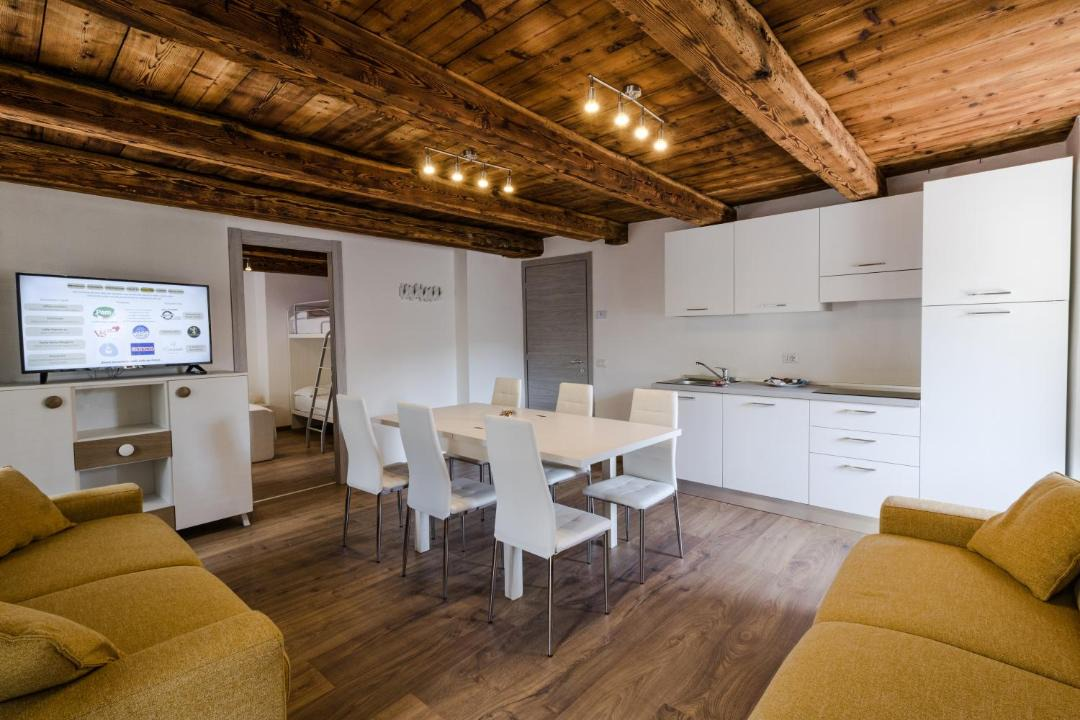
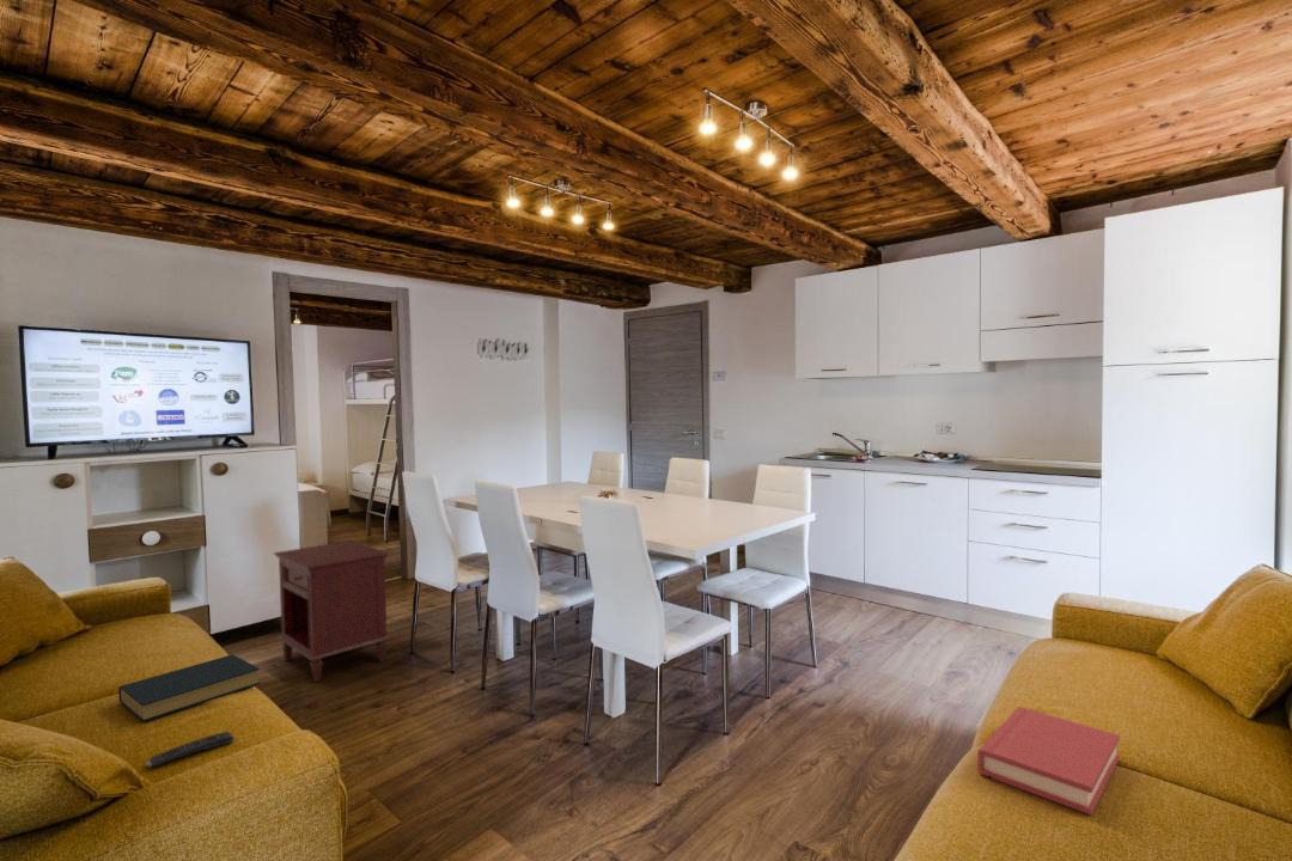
+ hardback book [117,653,262,723]
+ remote control [145,731,236,768]
+ hardback book [977,706,1121,817]
+ nightstand [273,539,392,683]
